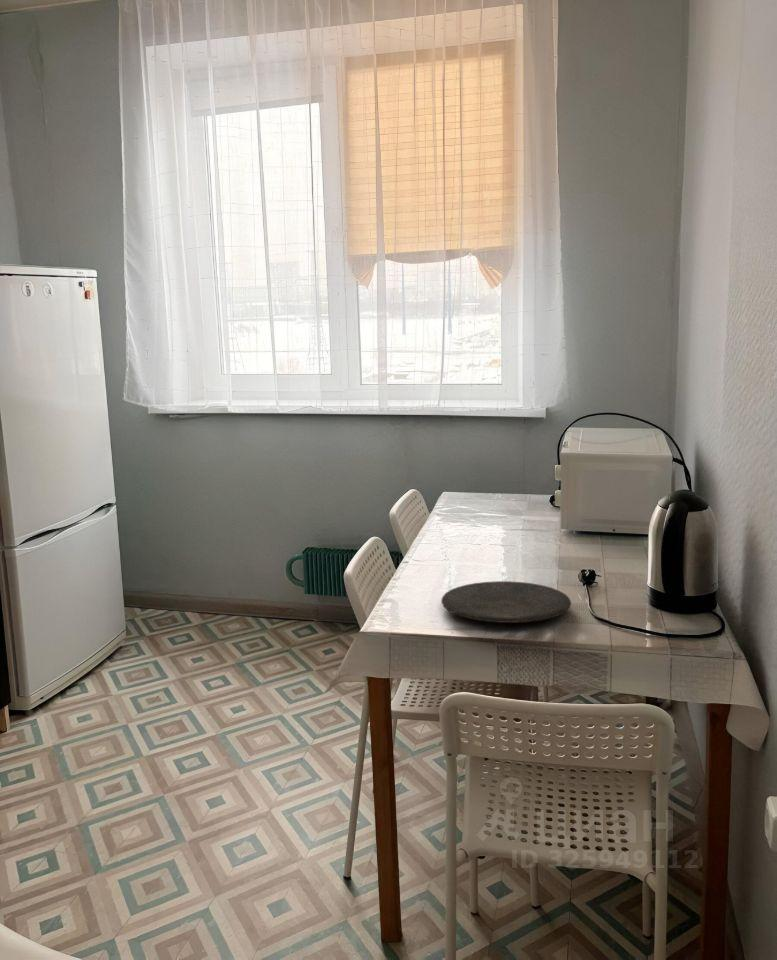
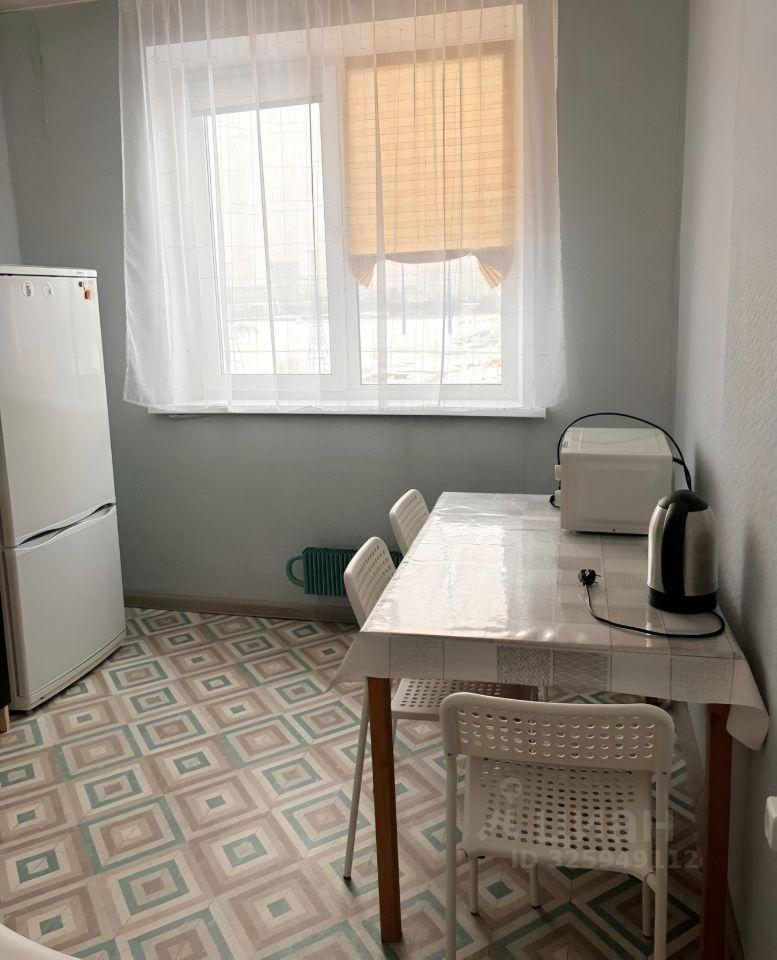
- plate [440,580,572,624]
